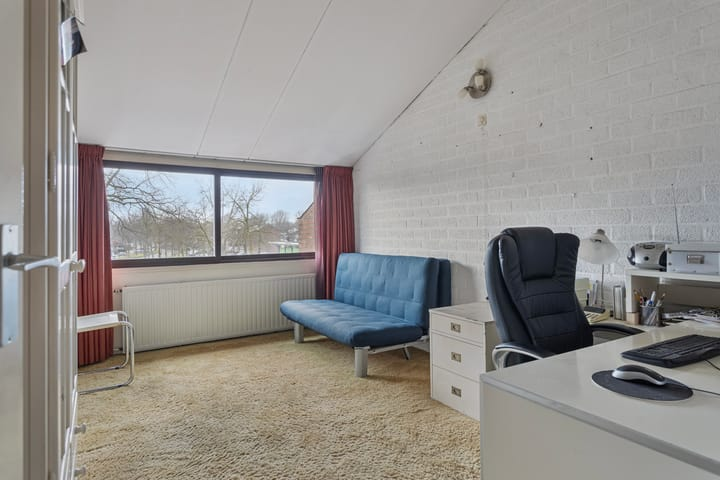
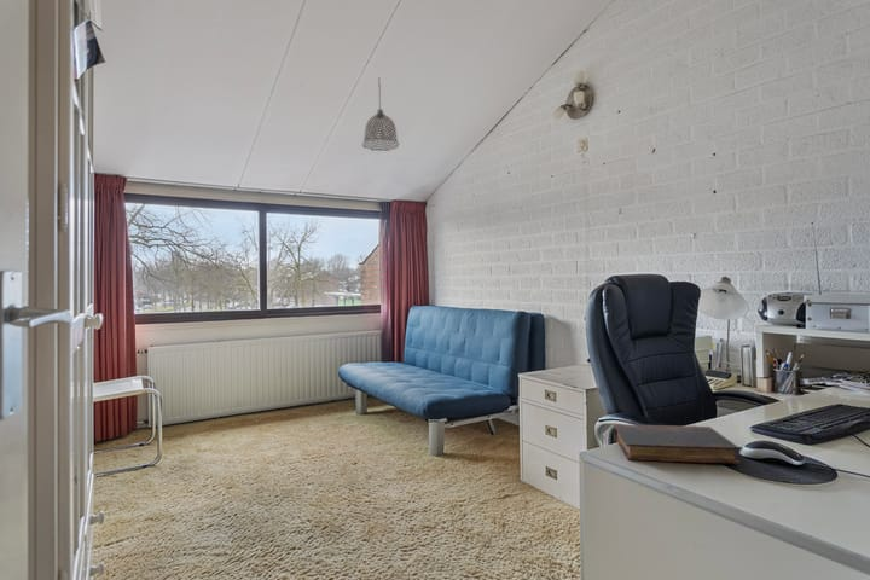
+ pendant lamp [361,79,400,152]
+ book [613,423,741,465]
